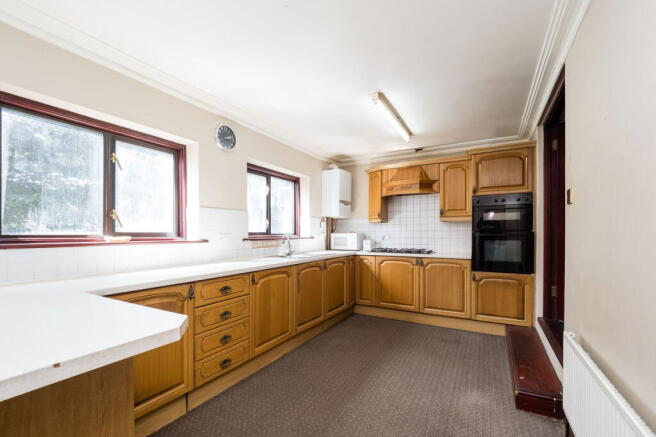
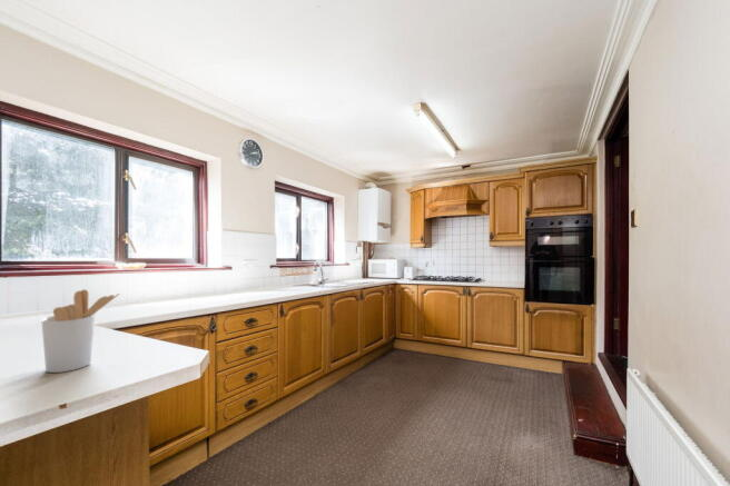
+ utensil holder [40,288,120,374]
